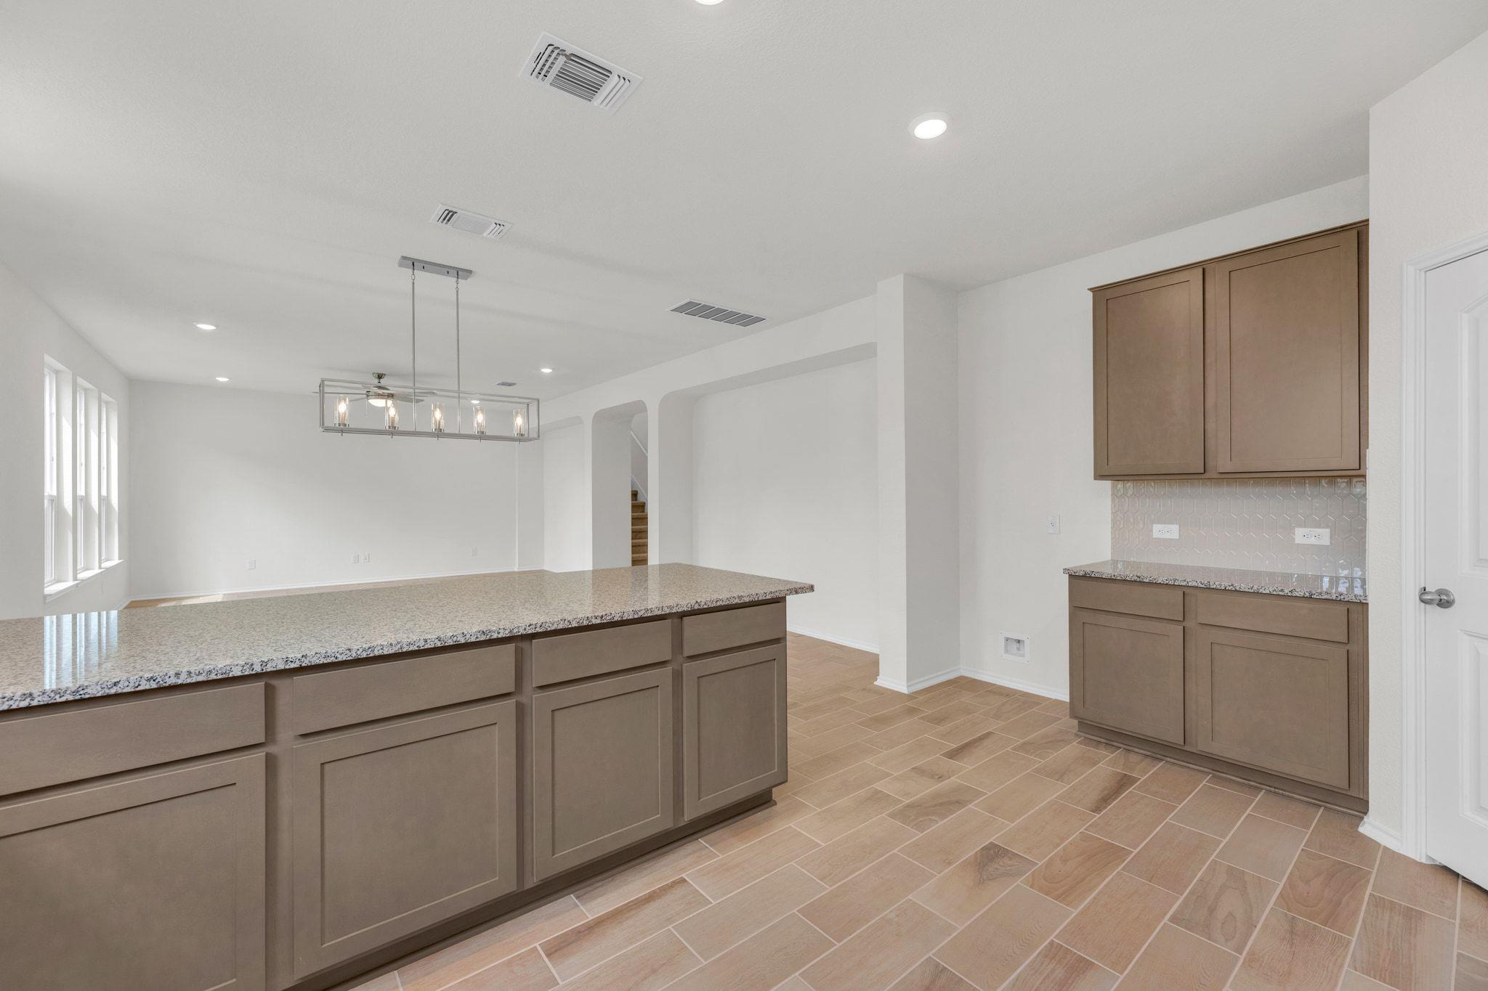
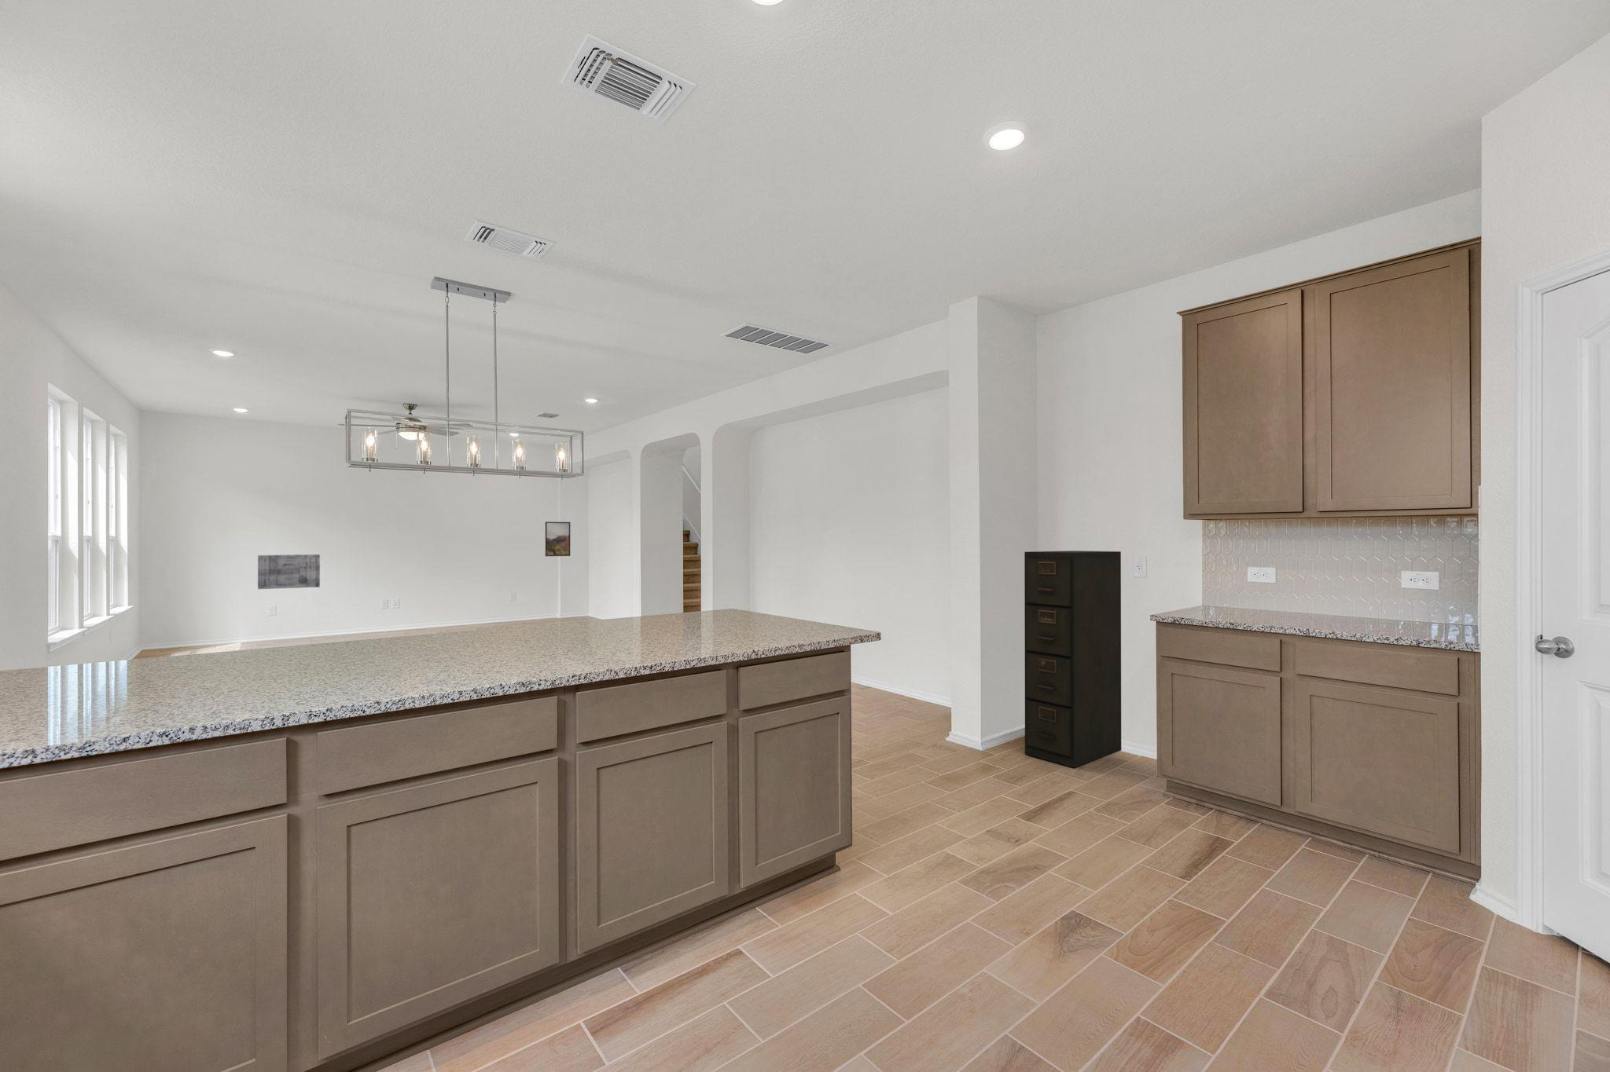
+ filing cabinet [1023,549,1122,769]
+ wall art [257,554,321,590]
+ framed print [545,520,571,556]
